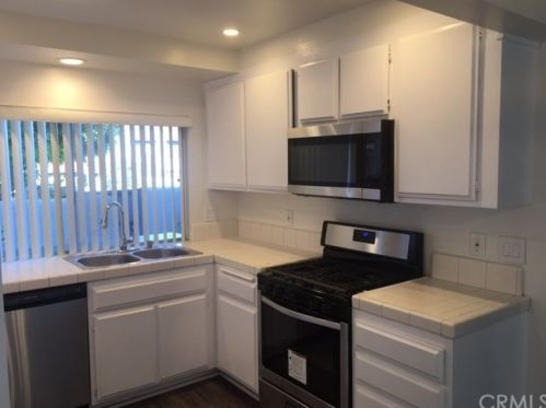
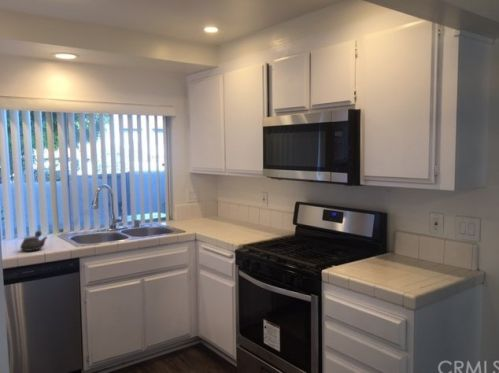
+ teapot [19,230,49,252]
